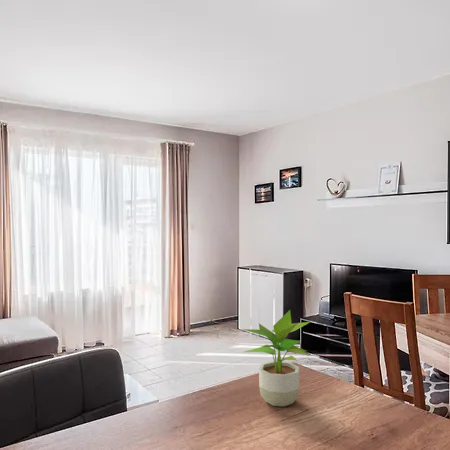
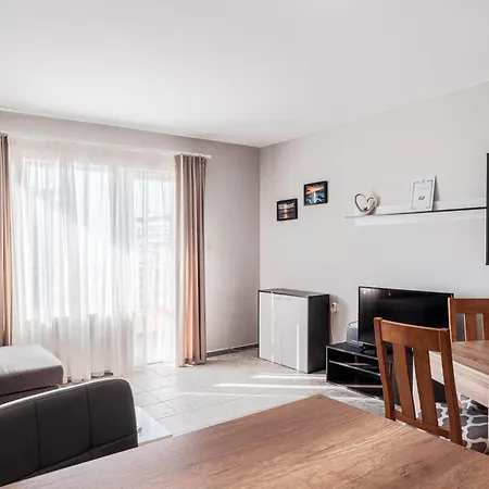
- potted plant [241,309,311,408]
